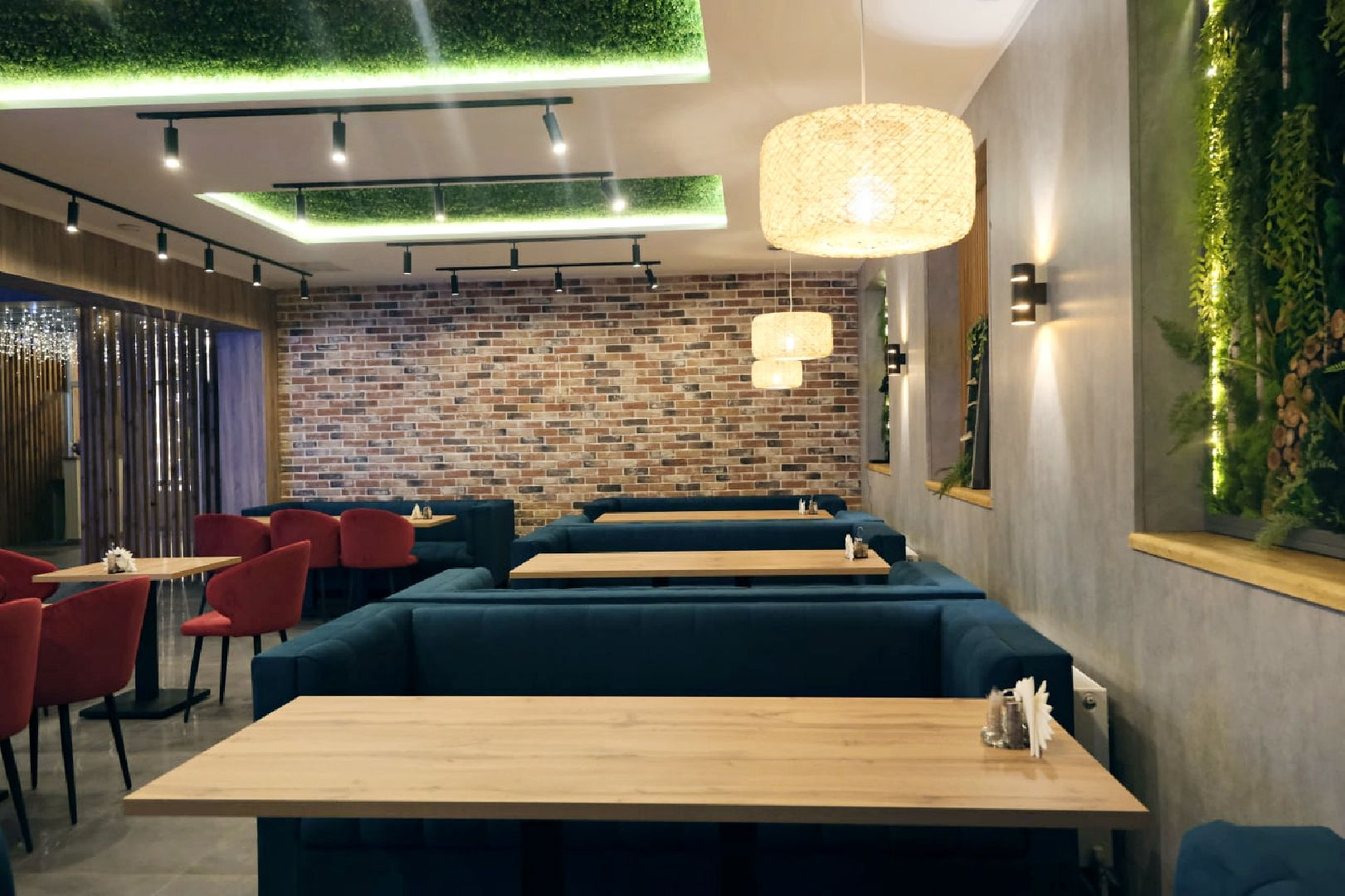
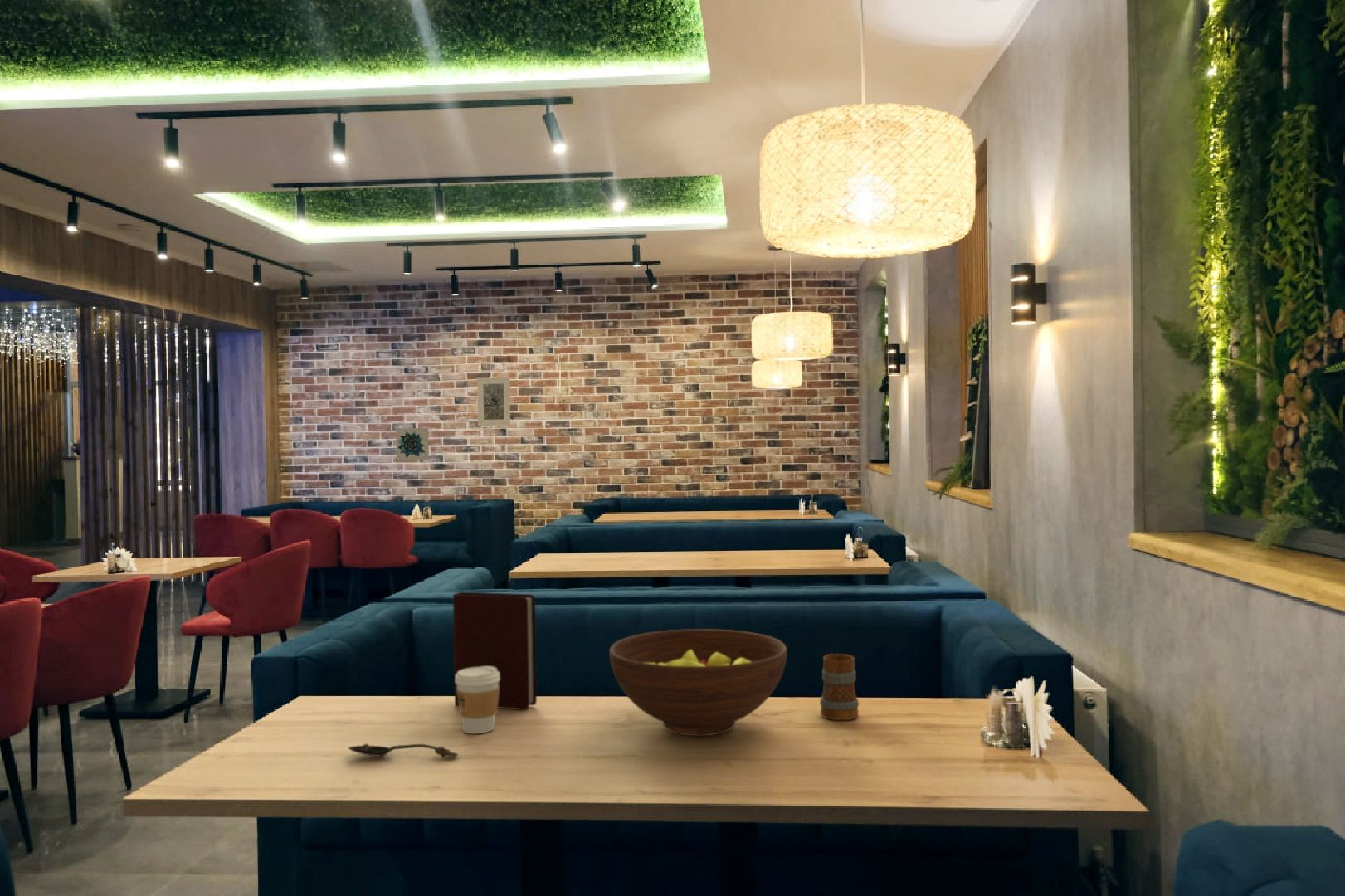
+ spoon [348,743,459,759]
+ wall art [395,427,429,461]
+ mug [819,653,860,721]
+ fruit bowl [609,628,788,737]
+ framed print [476,377,511,426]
+ book [452,592,538,711]
+ coffee cup [454,666,500,734]
